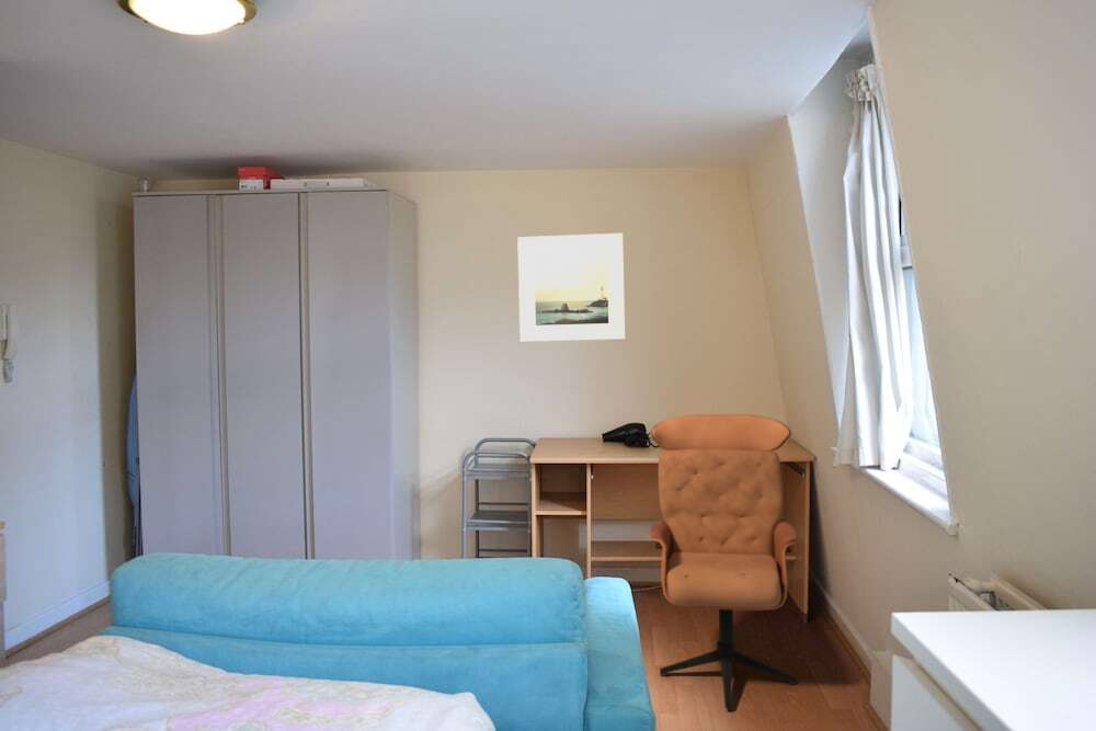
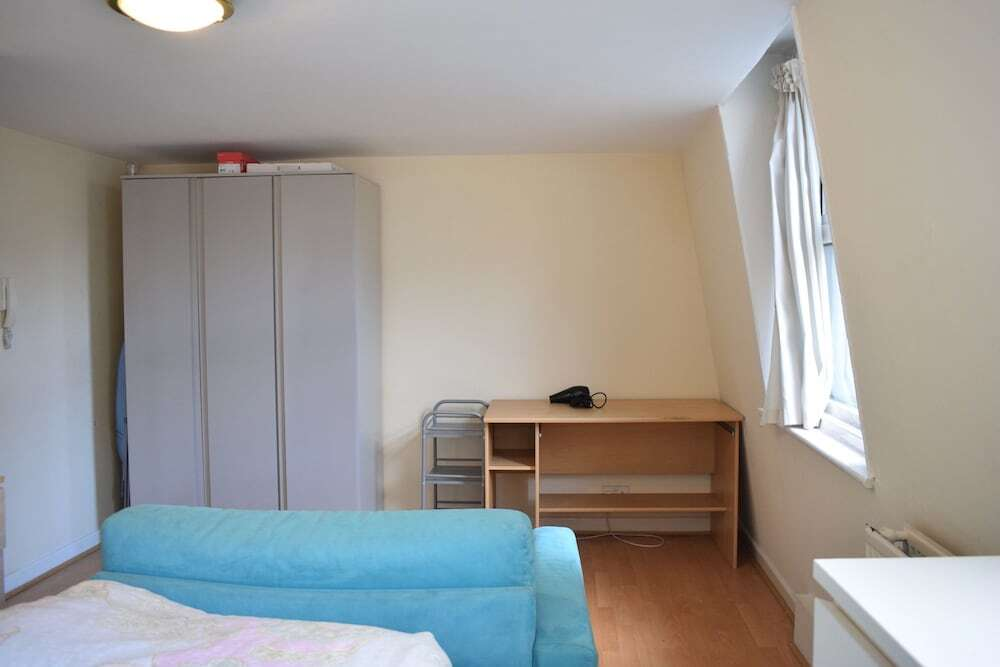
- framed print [516,232,627,343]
- office chair [649,413,798,710]
